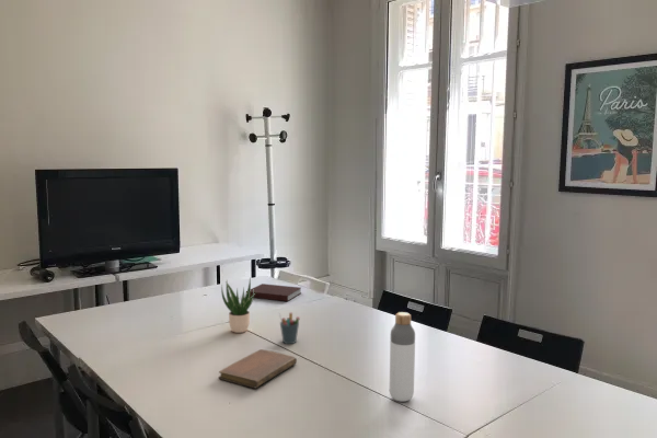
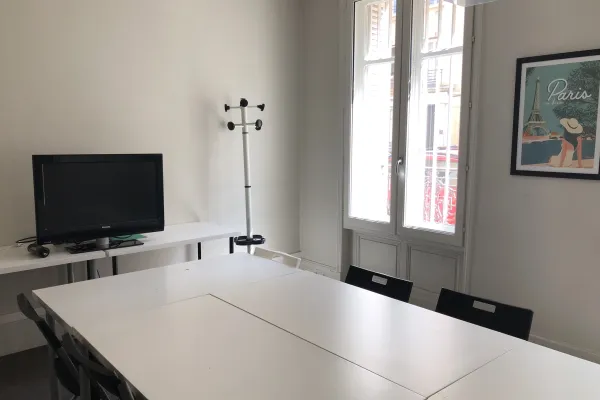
- bottle [389,311,416,403]
- notebook [218,348,298,389]
- pen holder [278,312,301,345]
- notebook [245,283,302,302]
- potted plant [220,277,255,334]
